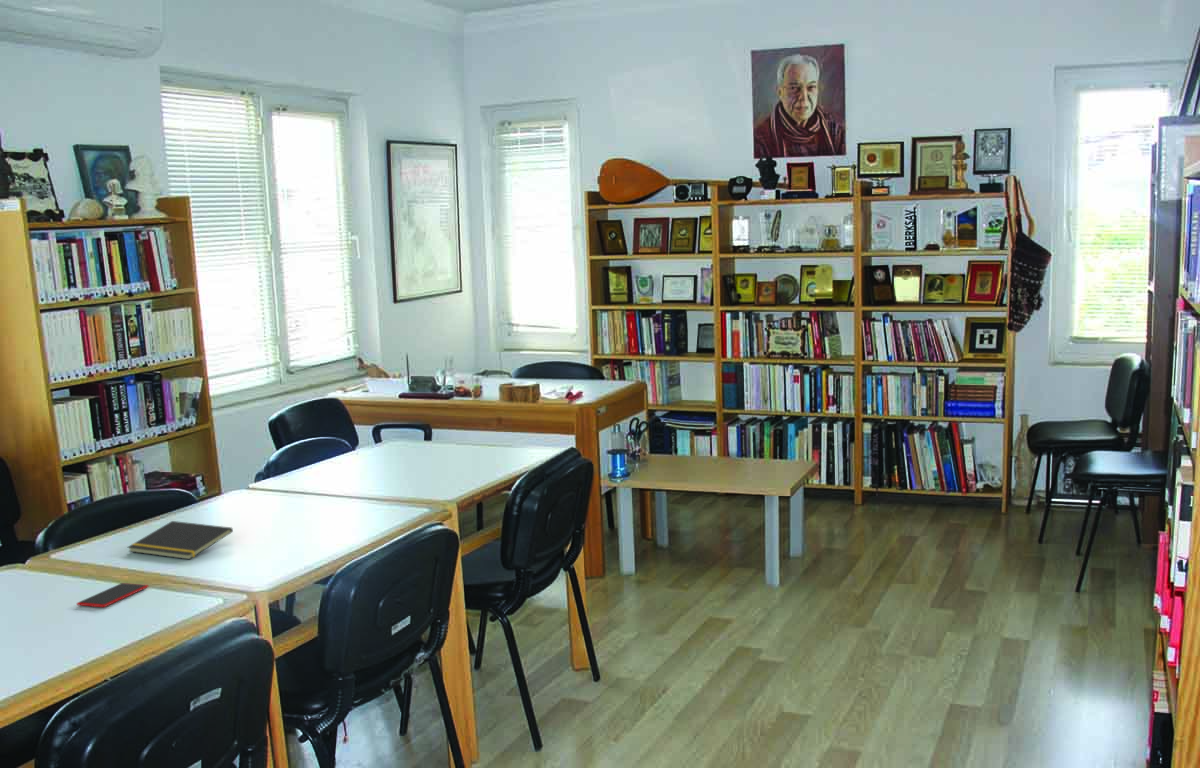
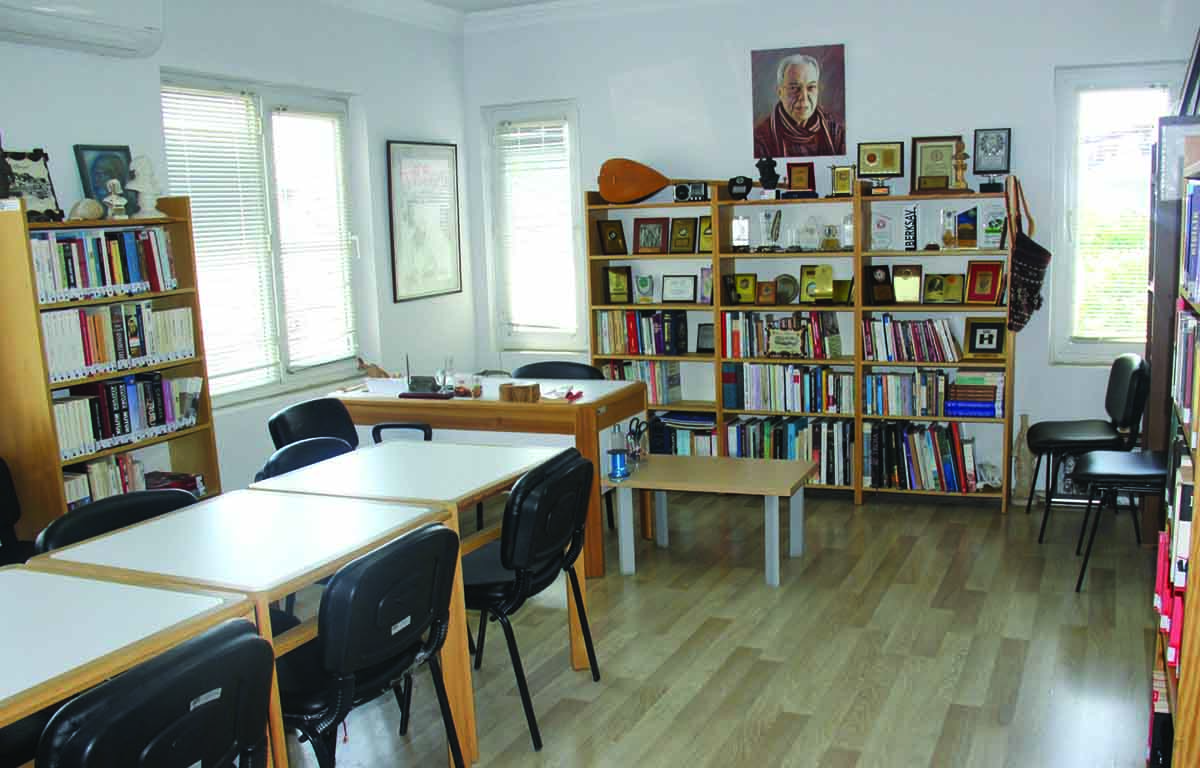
- notepad [127,520,234,560]
- smartphone [76,582,149,608]
